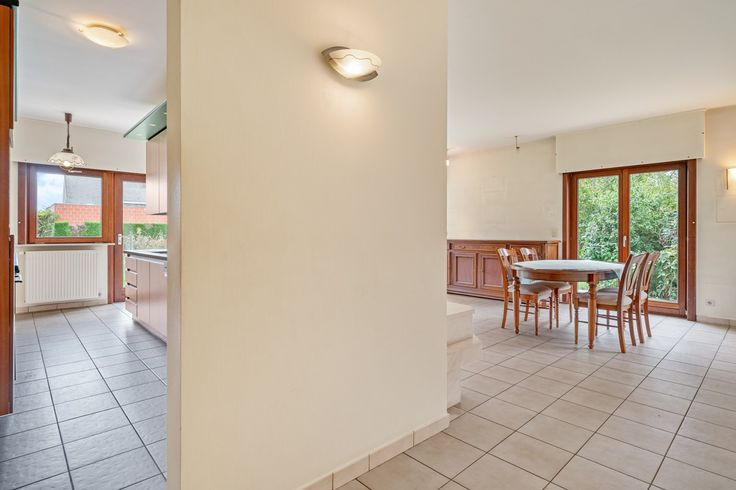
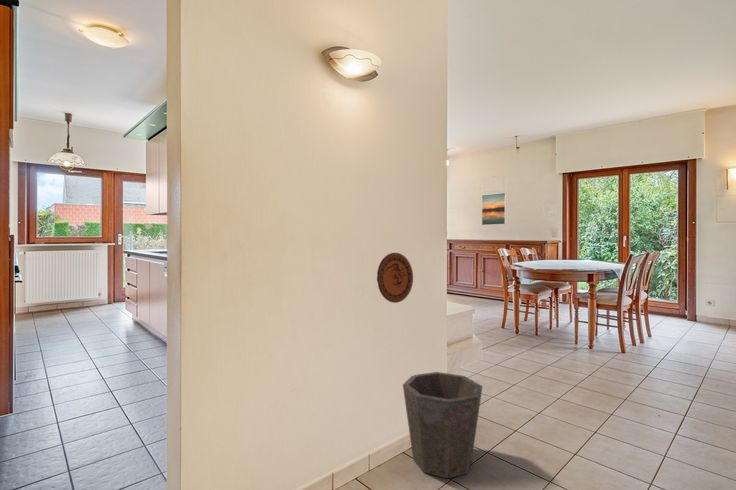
+ waste bin [402,371,483,479]
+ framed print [481,192,507,226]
+ decorative plate [376,252,414,304]
